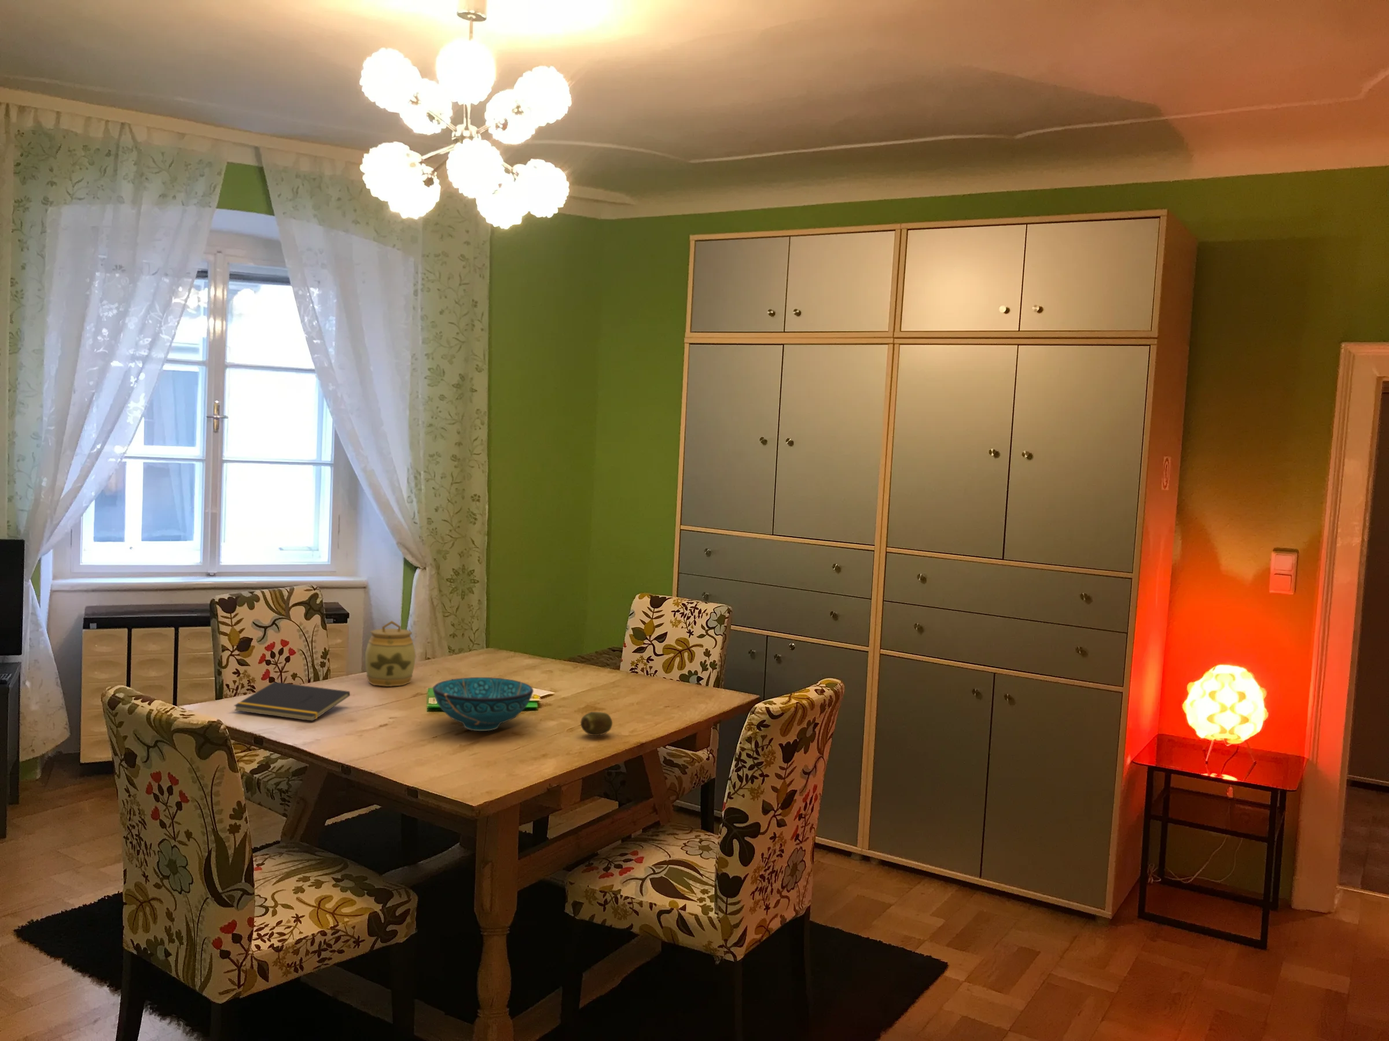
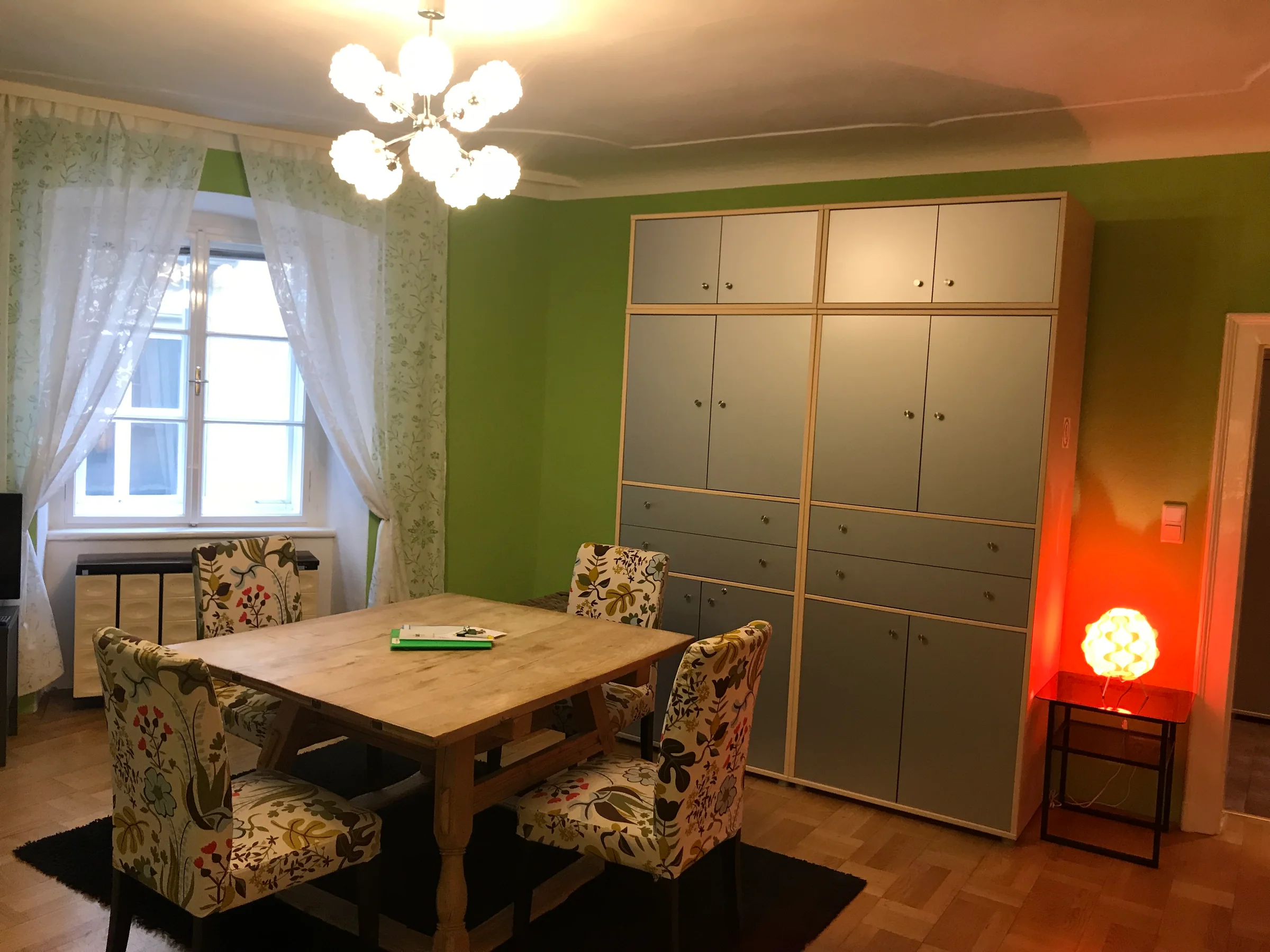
- fruit [580,712,612,736]
- decorative bowl [432,677,534,732]
- notepad [233,681,351,722]
- jar [364,620,416,687]
